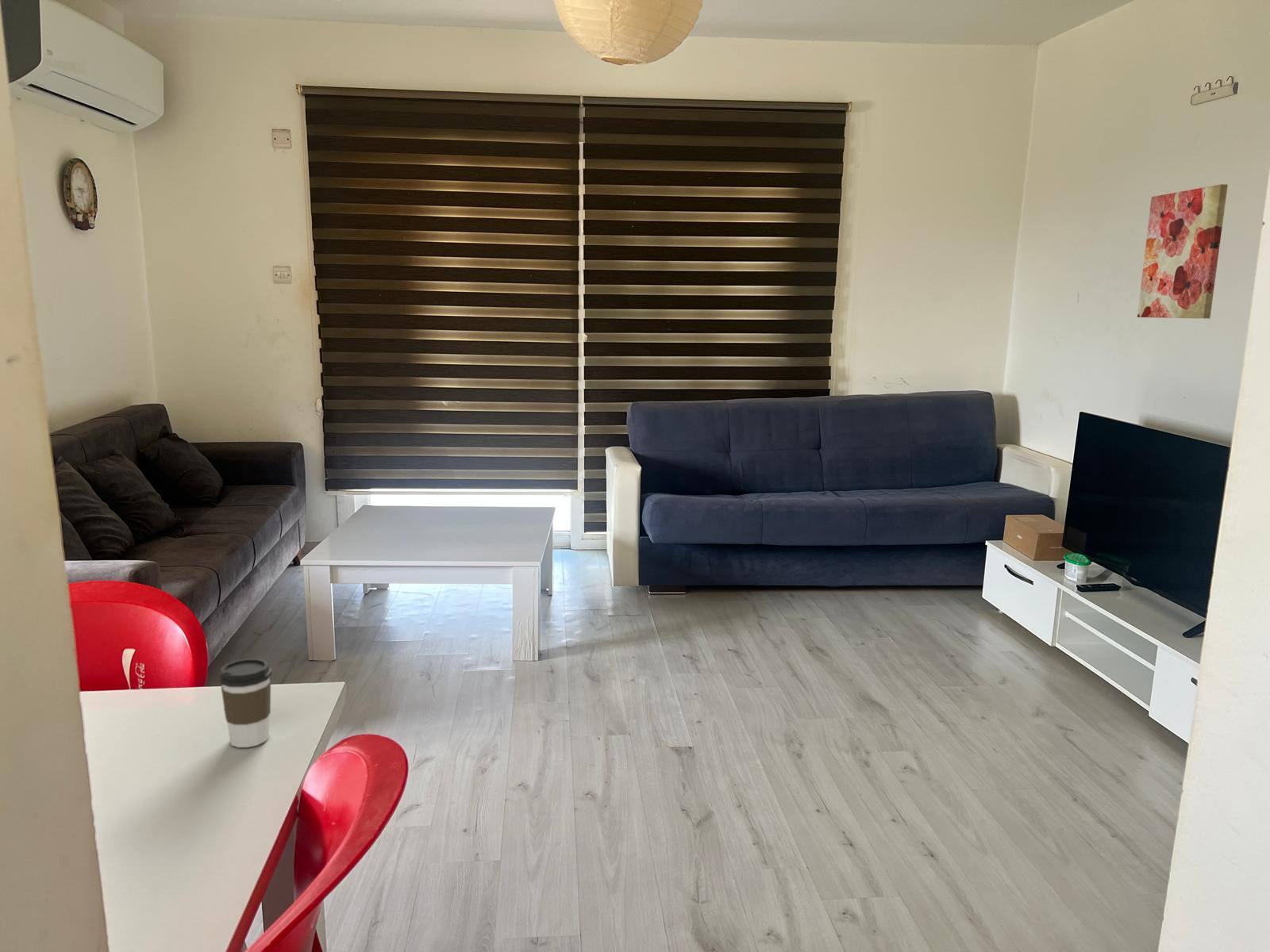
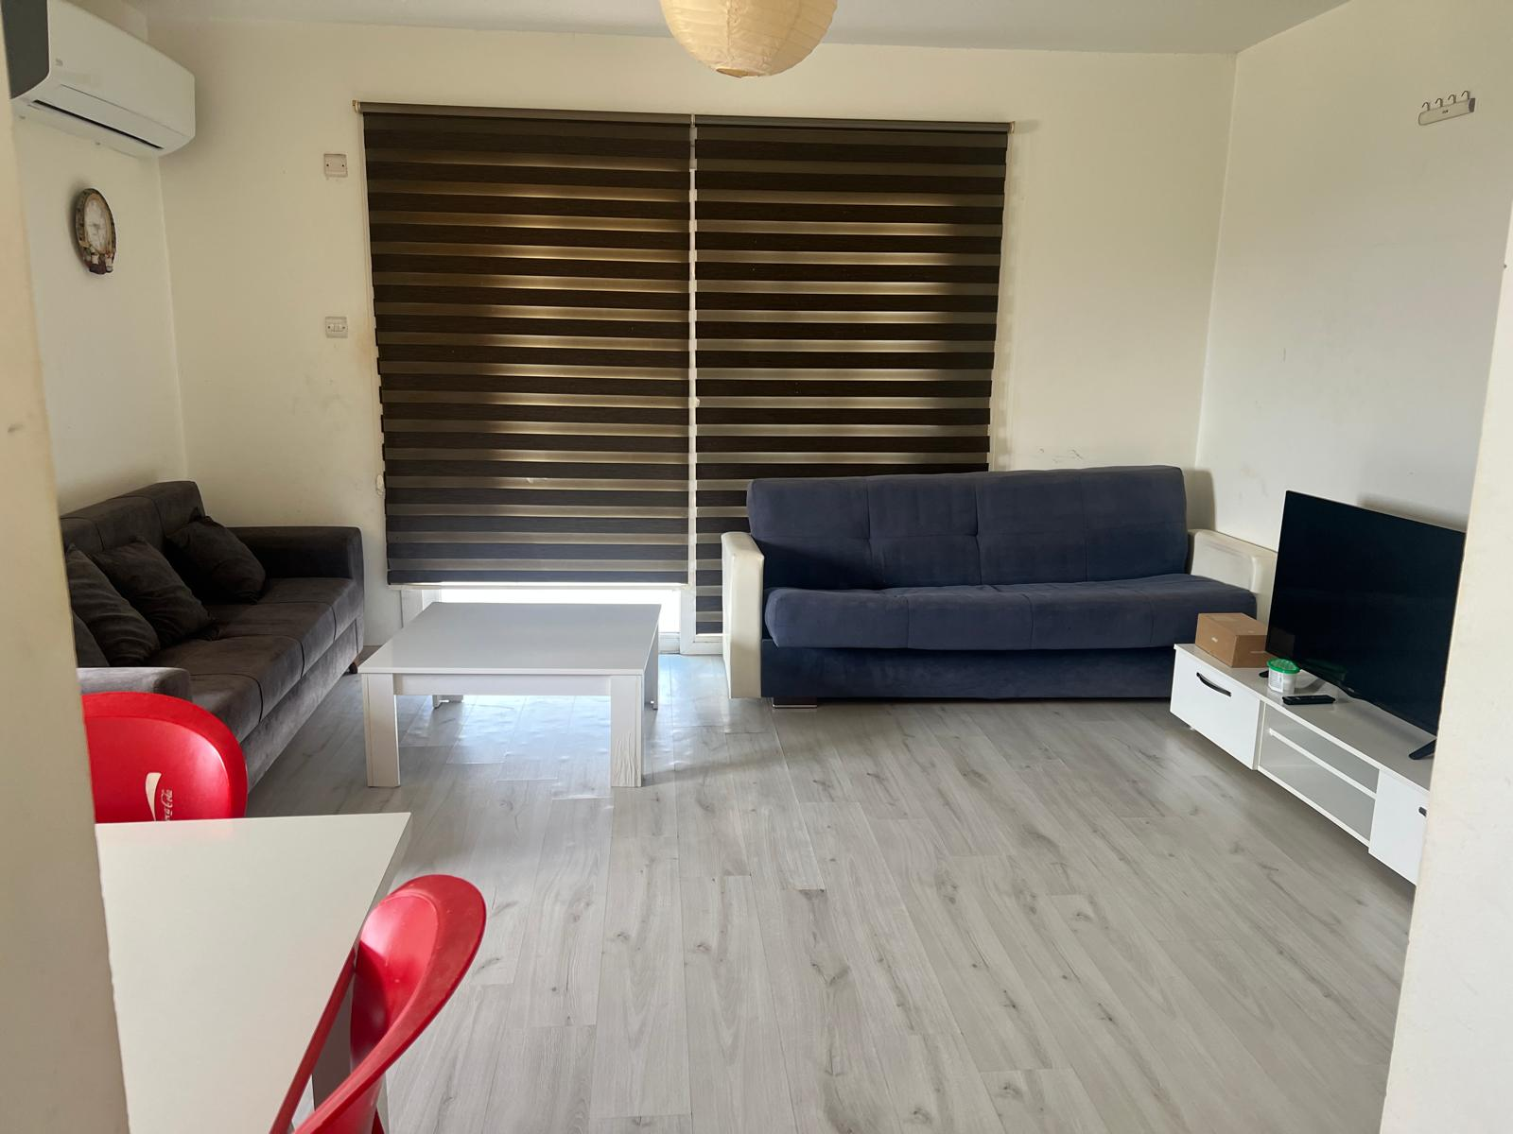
- wall art [1137,183,1229,320]
- coffee cup [218,658,273,748]
